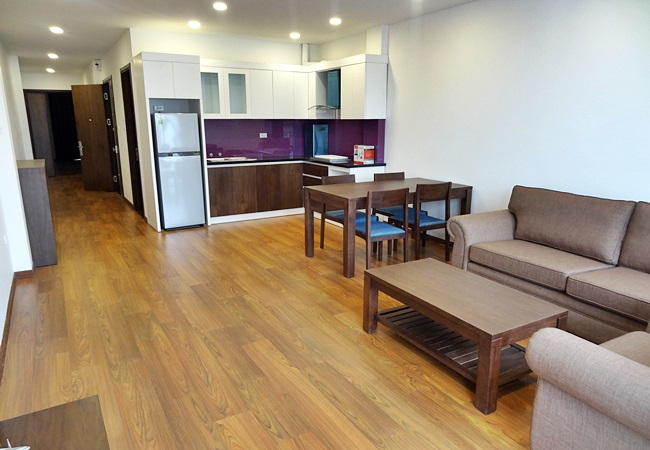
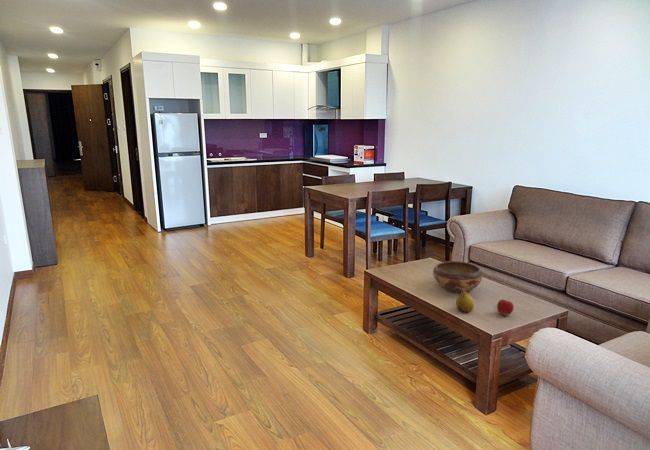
+ apple [496,298,515,316]
+ decorative bowl [432,260,484,294]
+ fruit [455,288,475,313]
